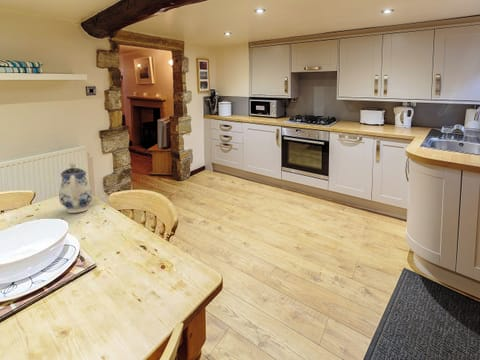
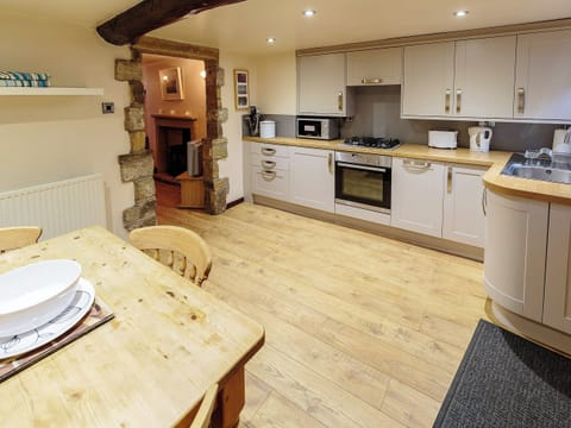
- teapot [58,161,93,214]
